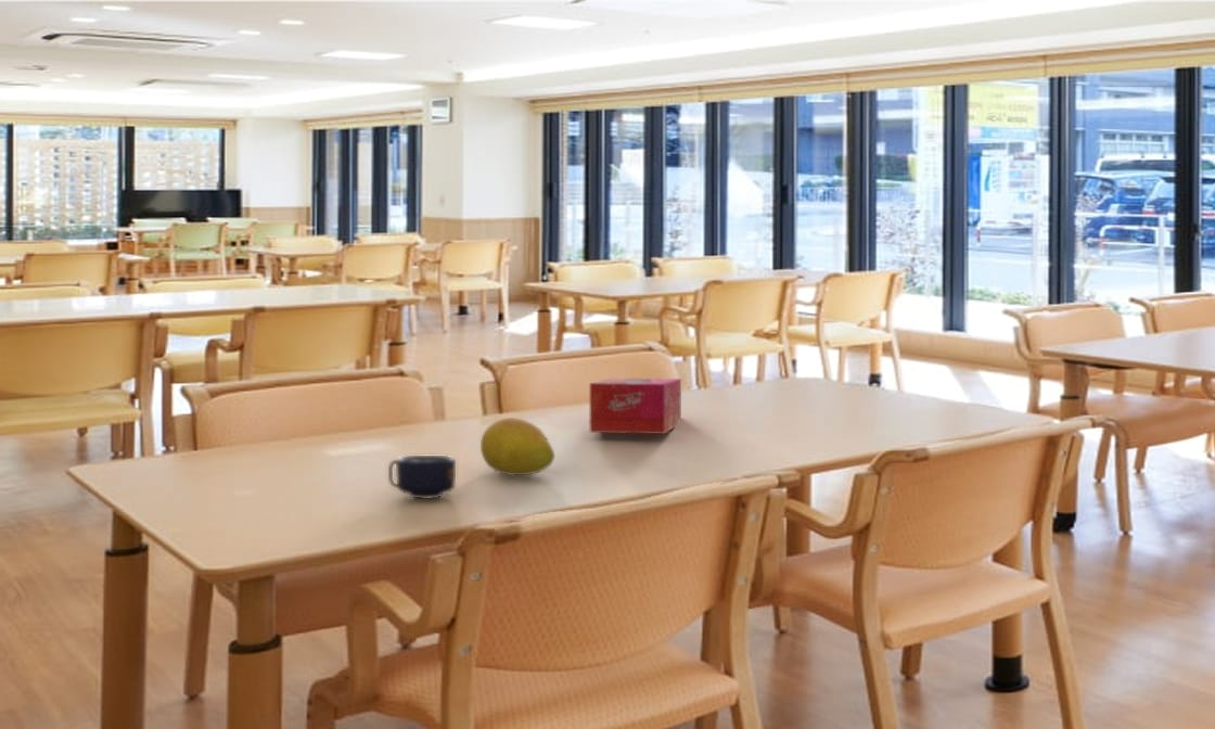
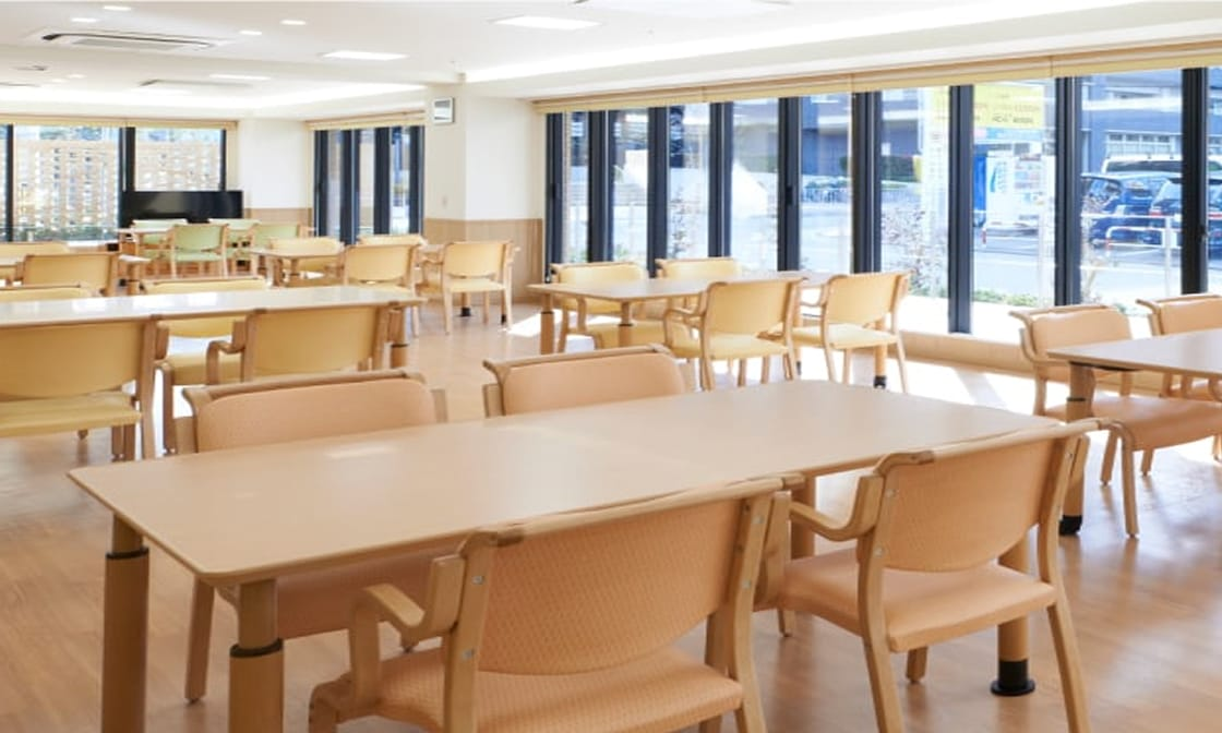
- tissue box [589,376,682,435]
- mug [387,455,457,500]
- fruit [479,417,555,476]
